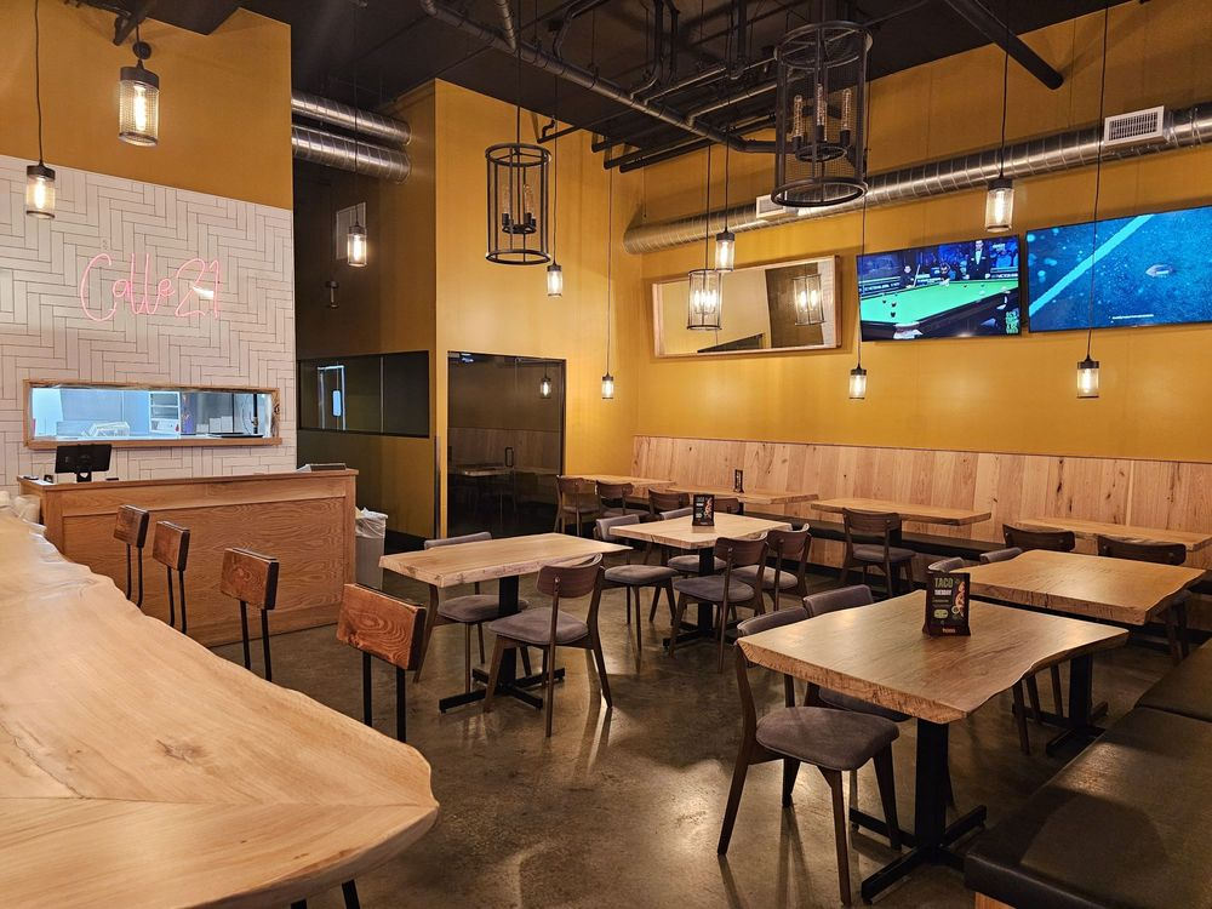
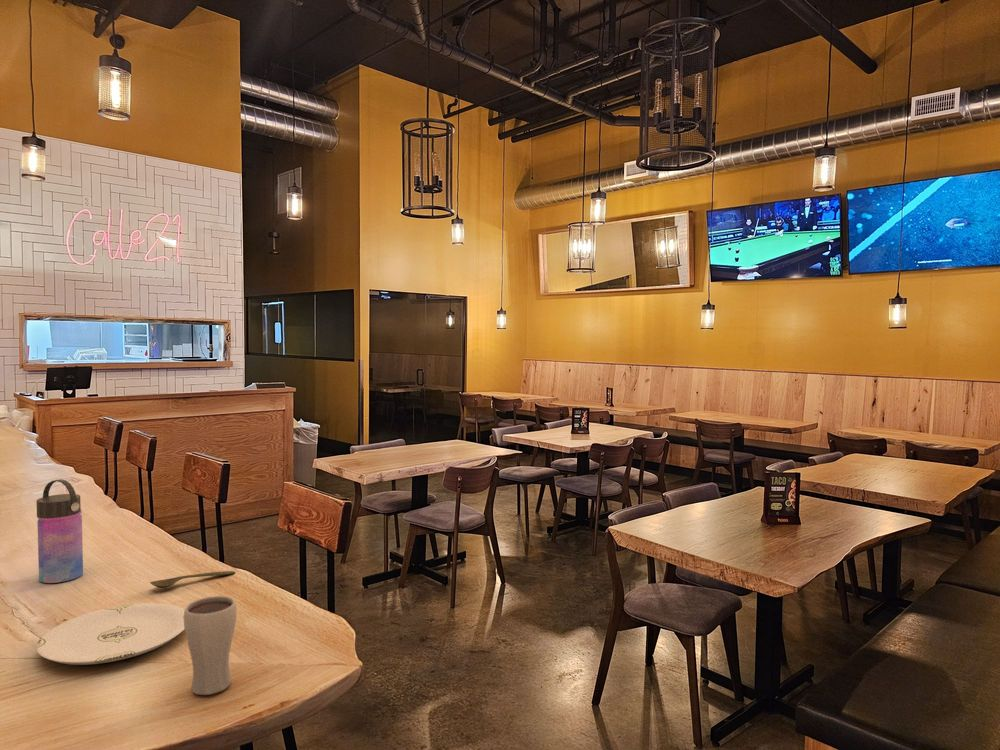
+ drinking glass [184,595,238,696]
+ spoon [149,570,236,589]
+ plate [35,602,185,666]
+ water bottle [35,478,84,584]
